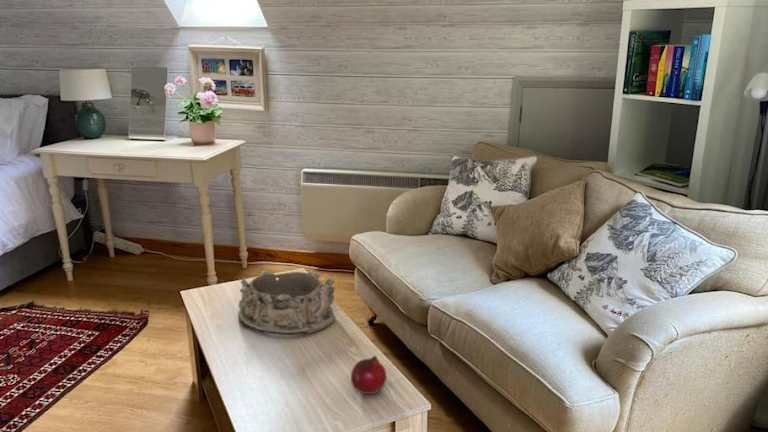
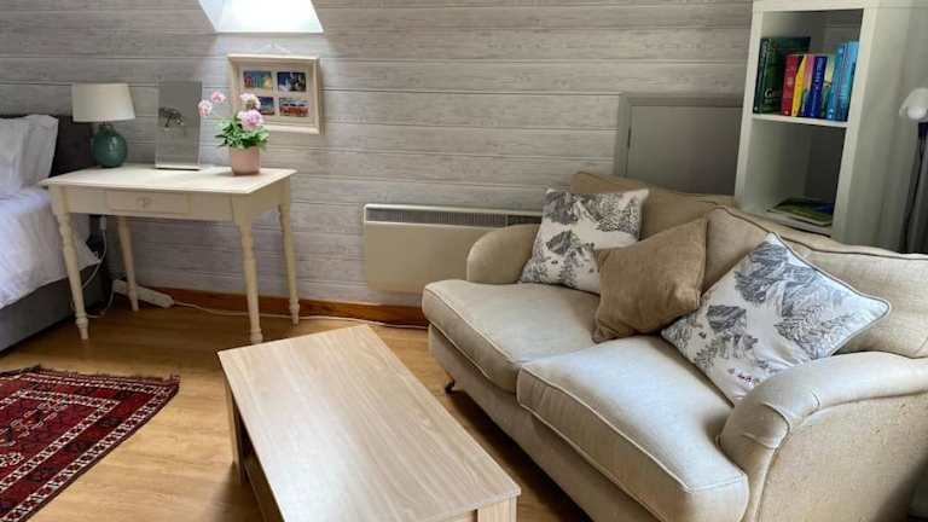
- fruit [350,355,387,395]
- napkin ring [237,269,336,336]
